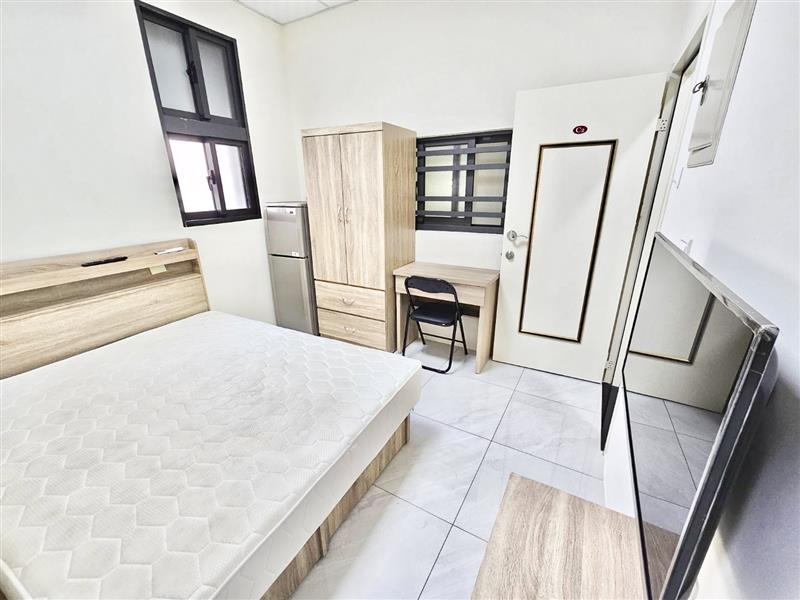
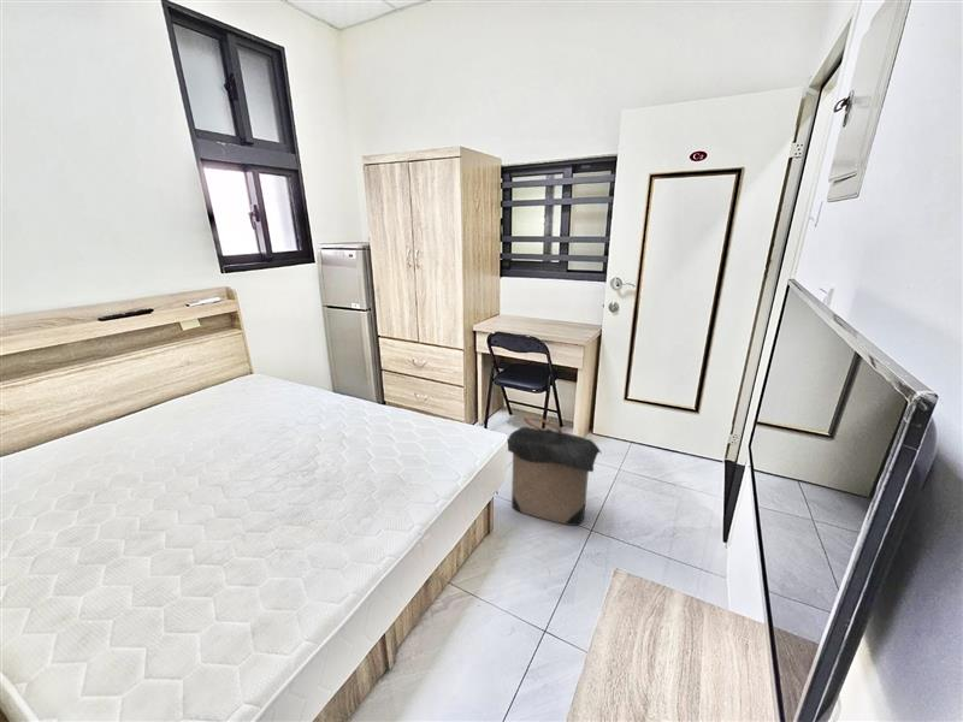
+ laundry hamper [507,415,603,527]
